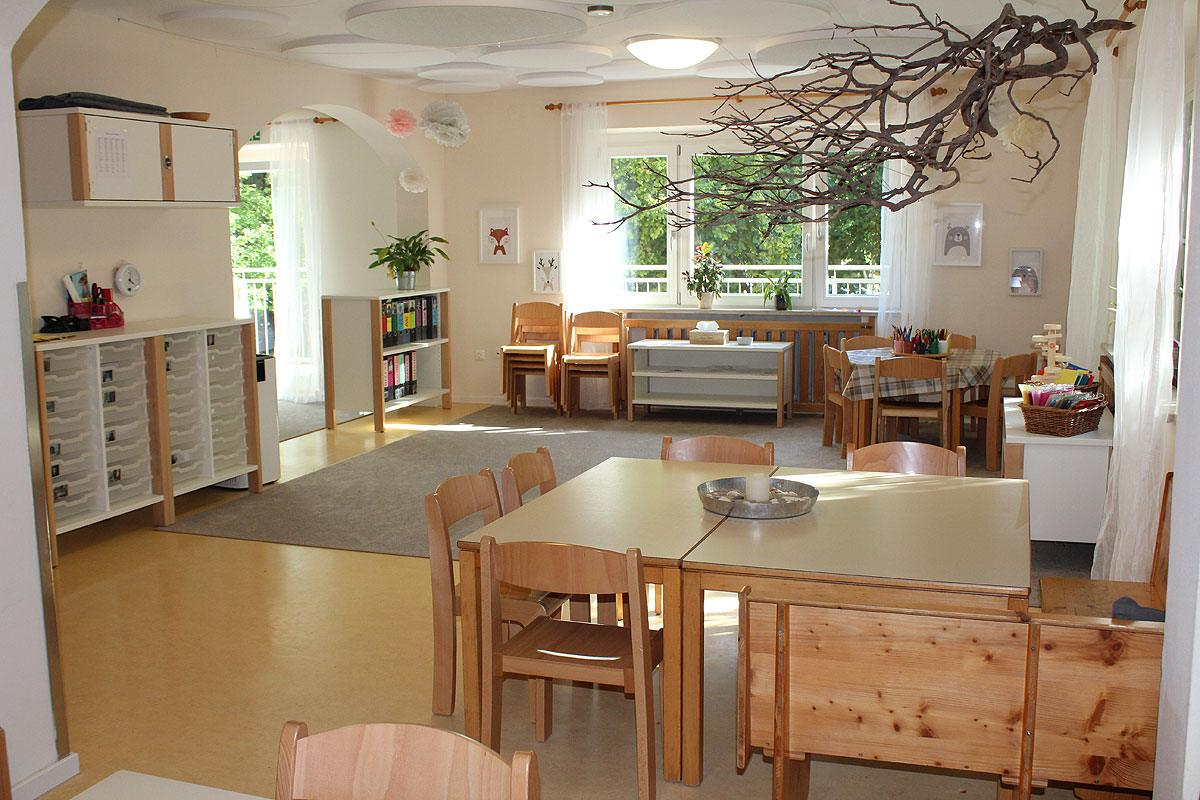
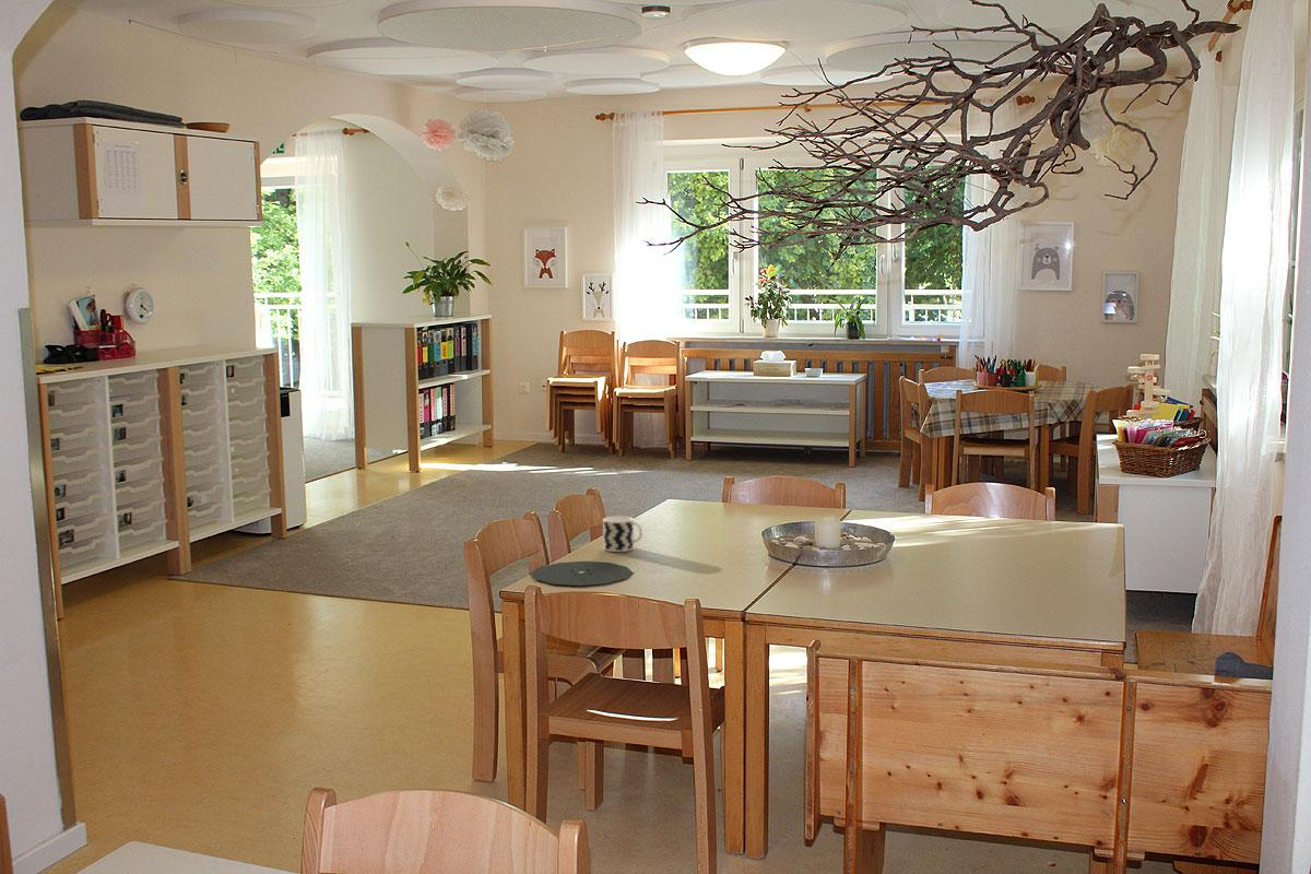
+ cup [602,515,643,553]
+ plate [530,560,634,587]
